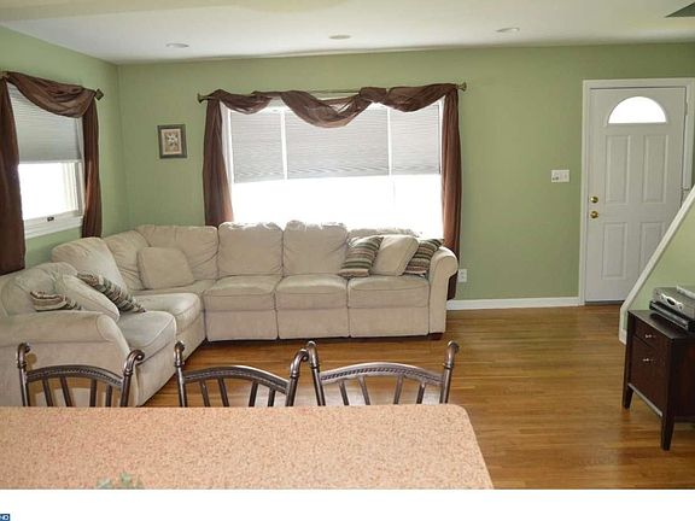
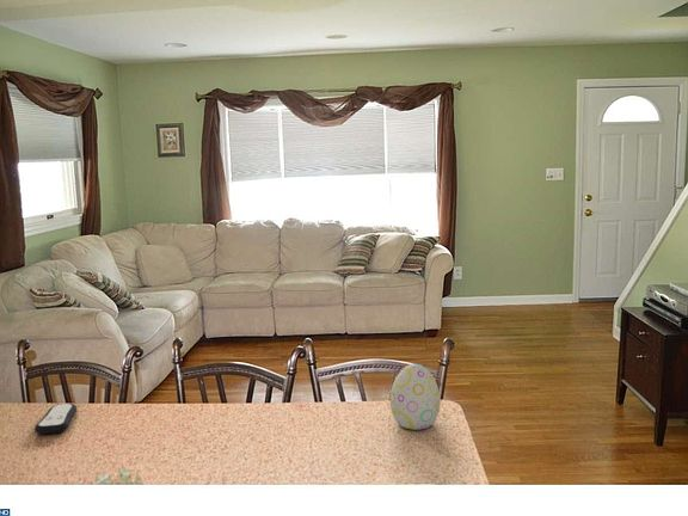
+ decorative egg [389,363,442,431]
+ remote control [33,403,78,435]
